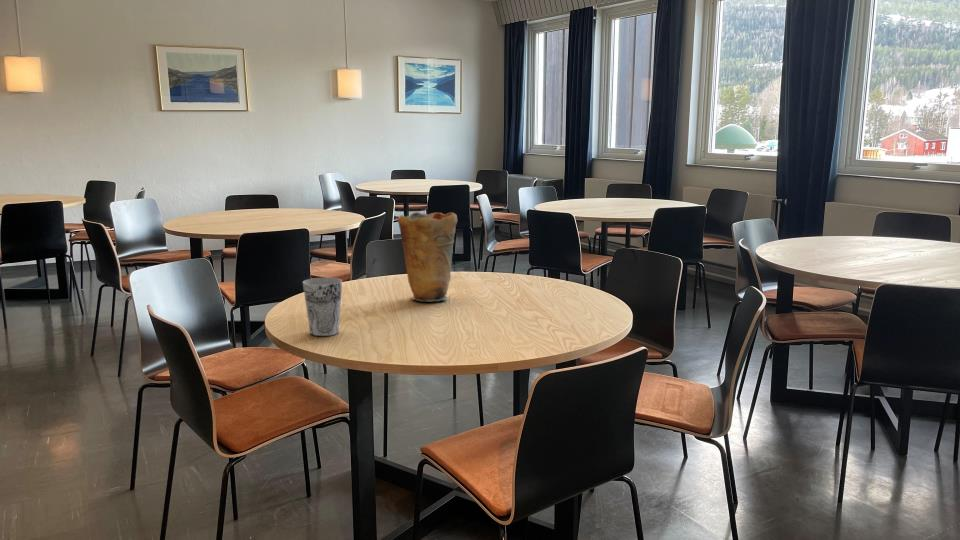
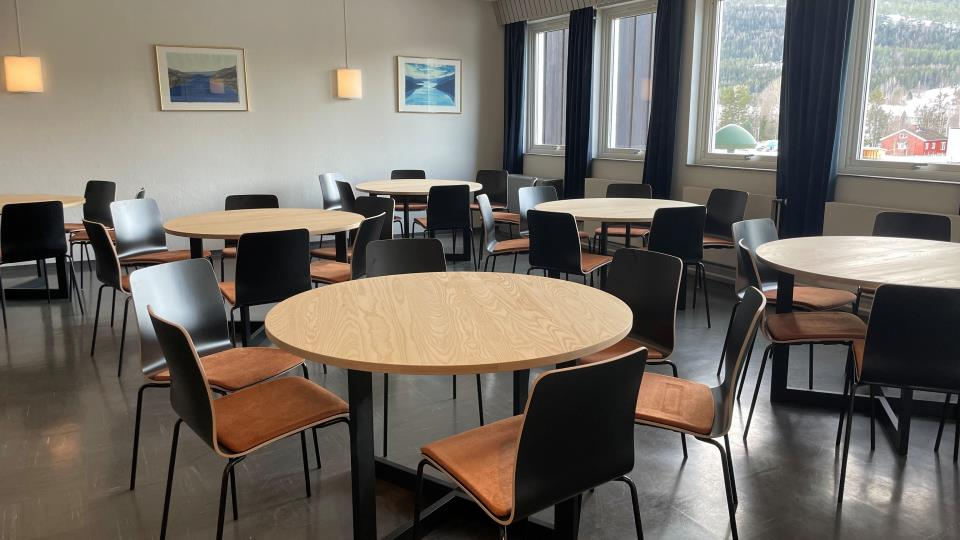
- cup [302,277,343,337]
- vase [397,211,458,303]
